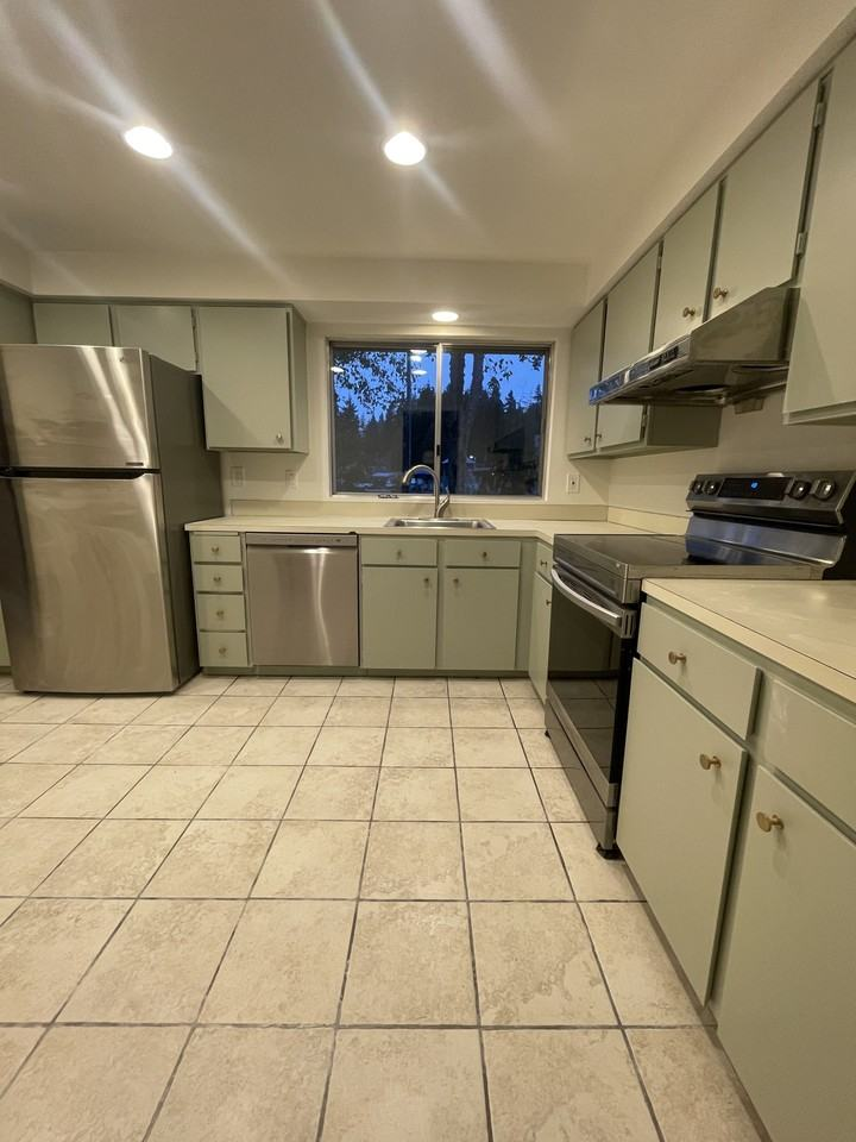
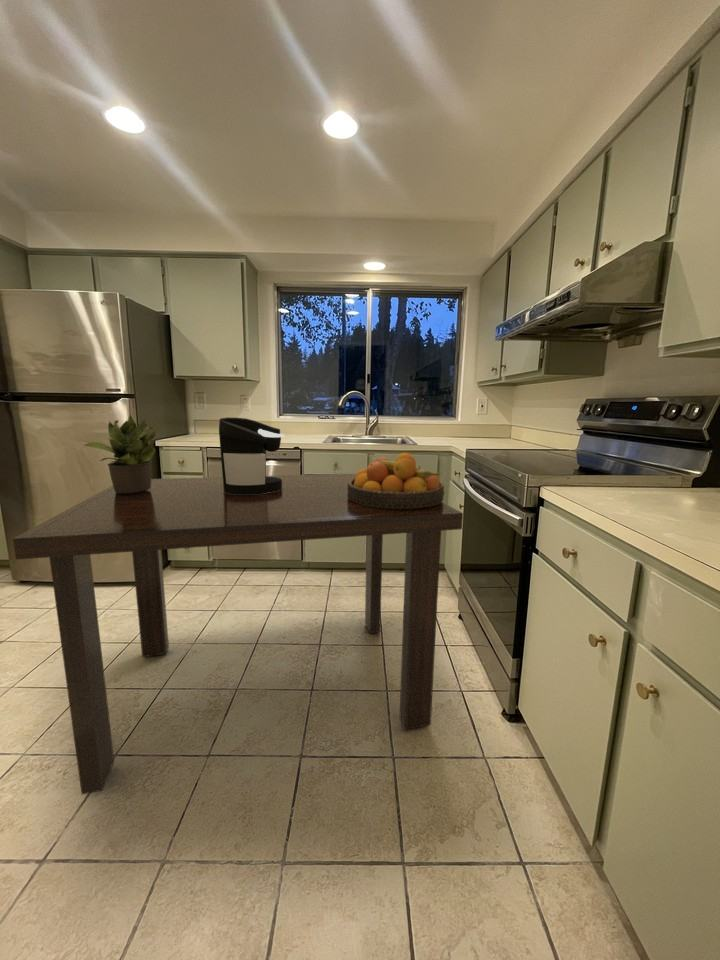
+ coffee maker [218,416,286,494]
+ dining table [12,472,464,795]
+ fruit bowl [347,452,445,509]
+ potted plant [83,413,157,494]
